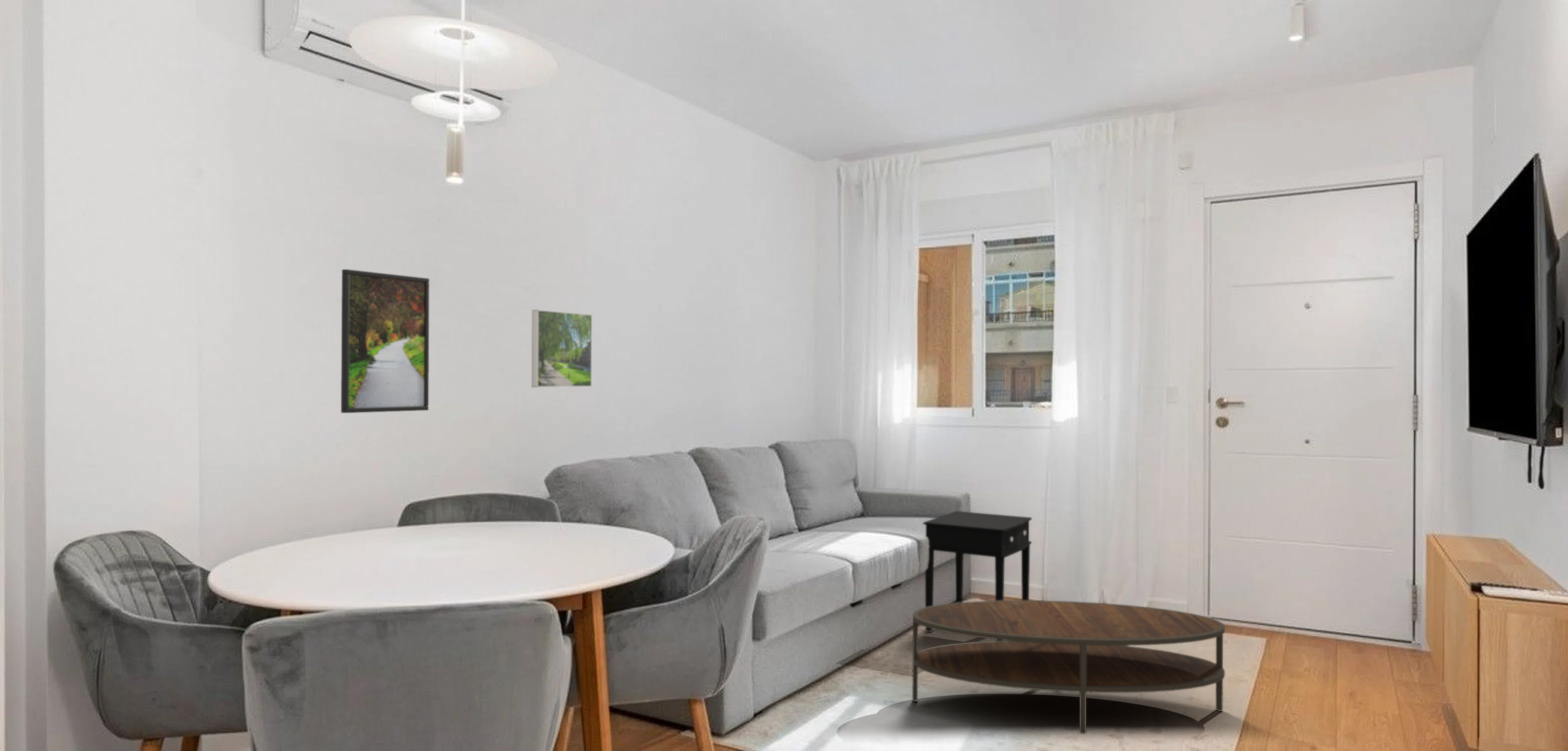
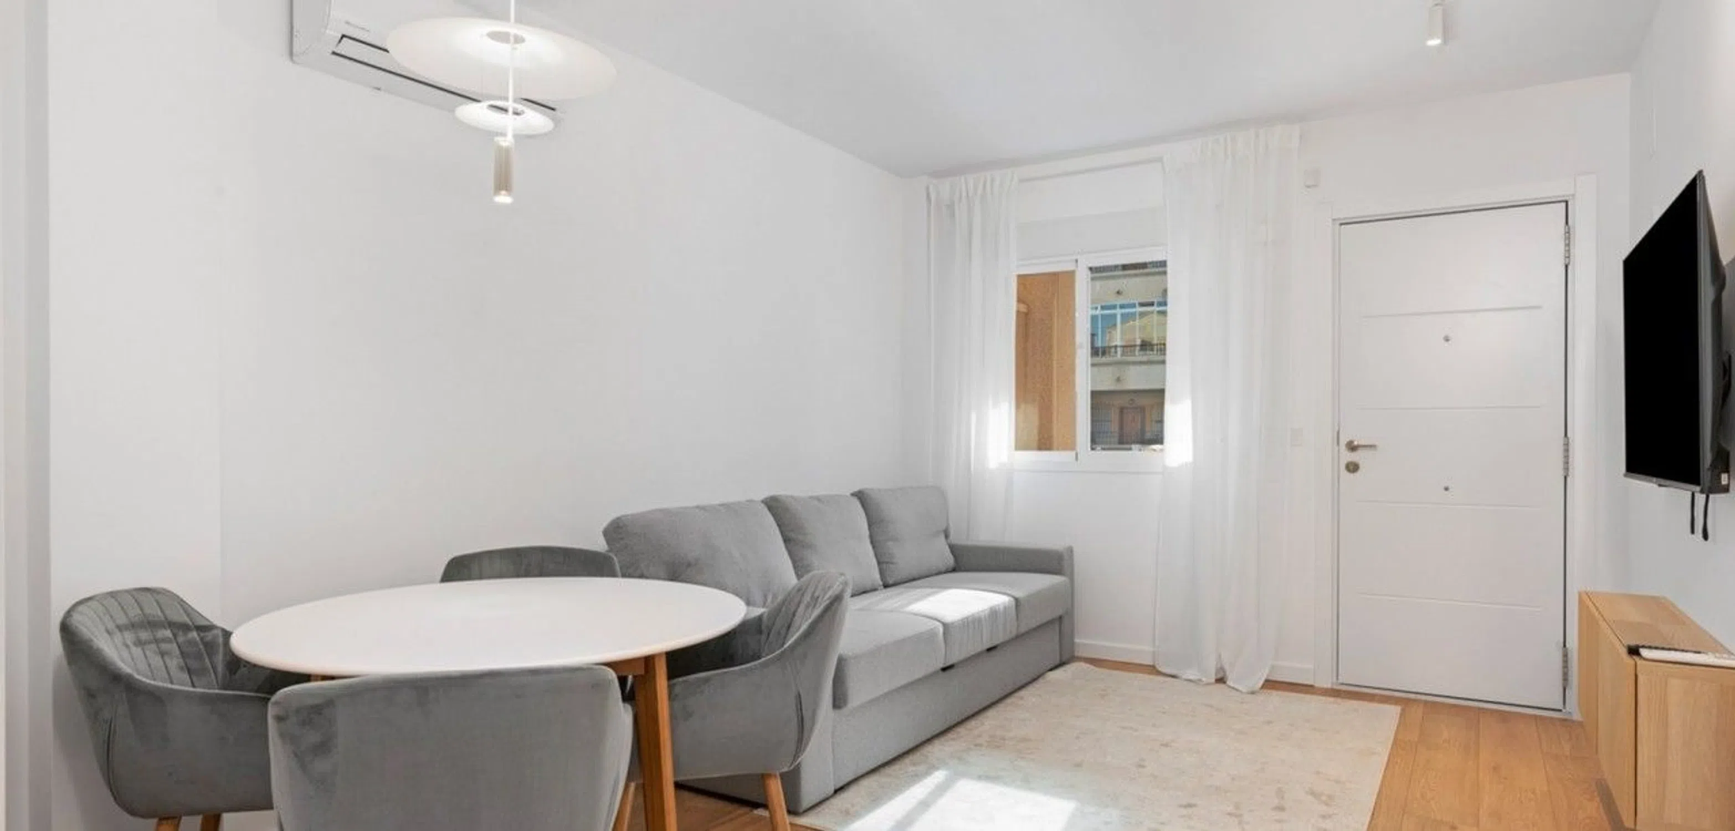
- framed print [531,309,593,388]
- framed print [340,269,430,414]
- side table [923,511,1032,641]
- coffee table [912,600,1226,734]
